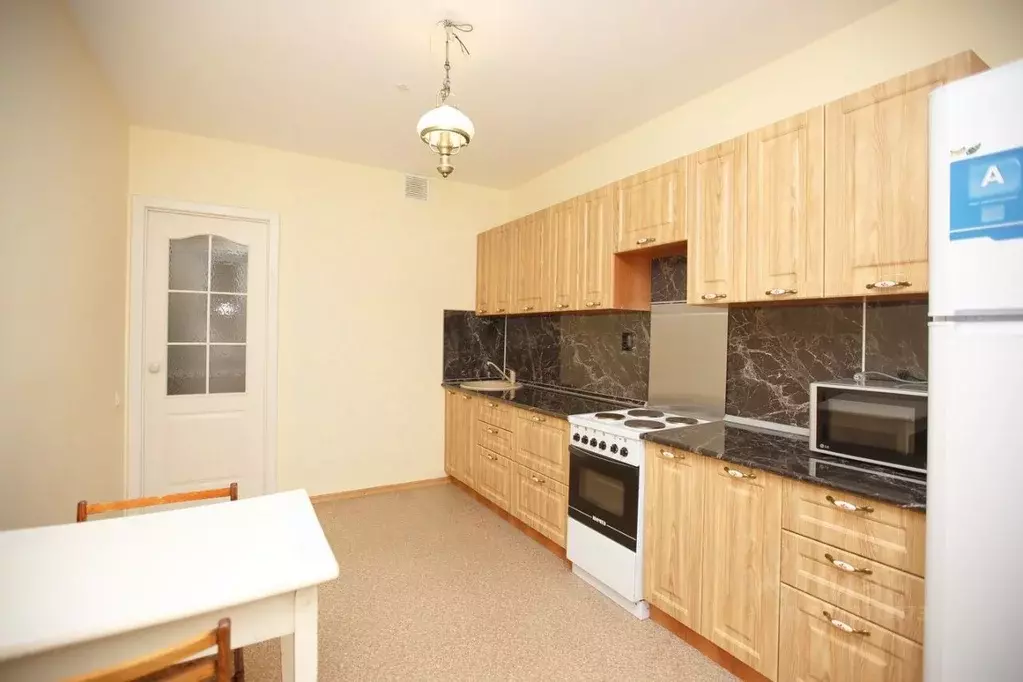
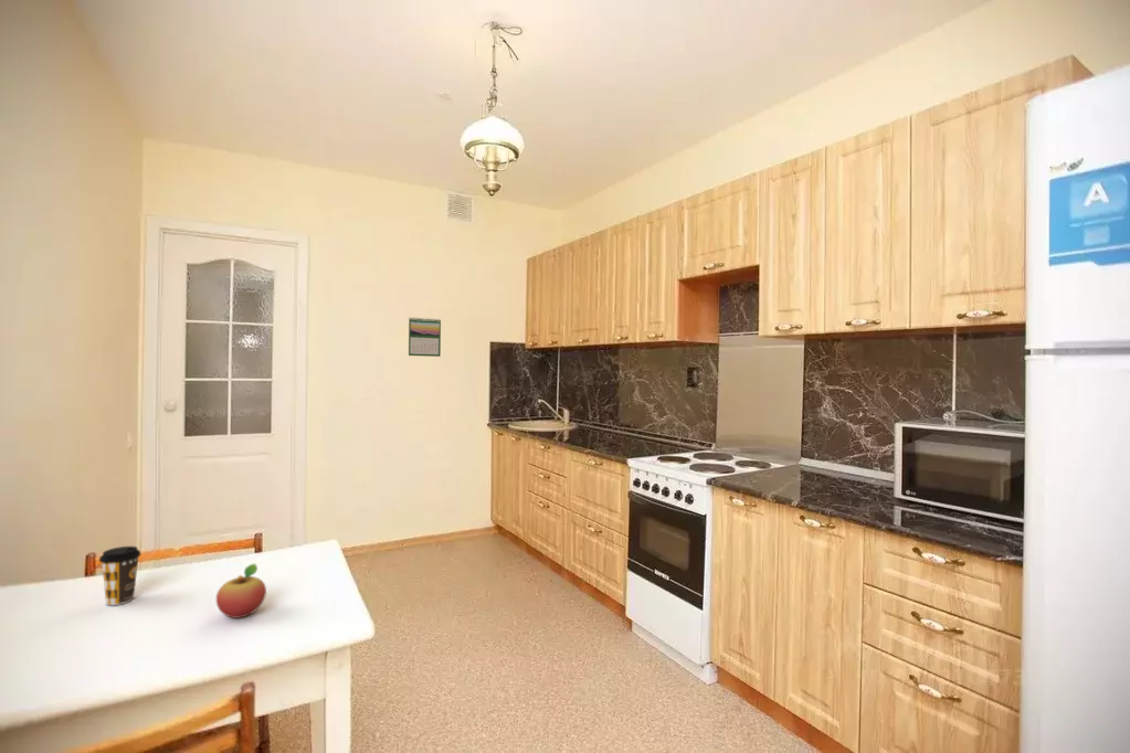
+ fruit [215,562,267,619]
+ coffee cup [98,545,142,606]
+ calendar [408,317,442,358]
